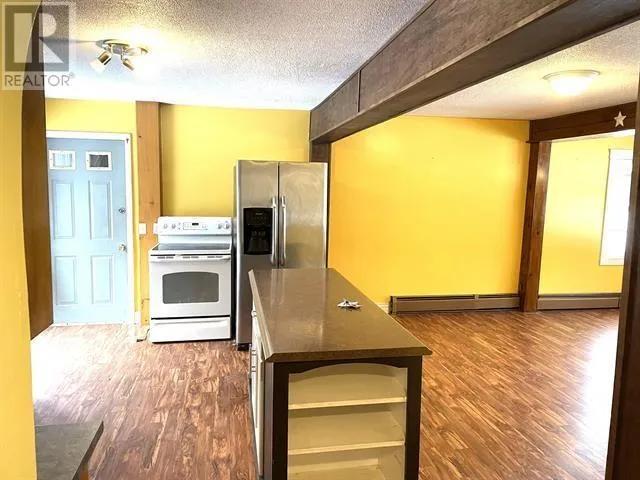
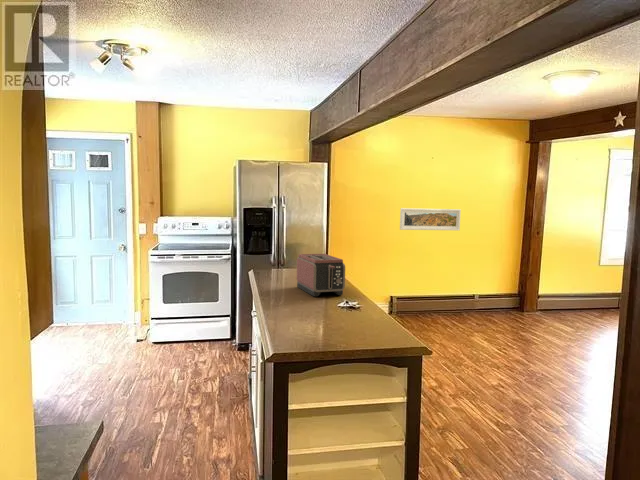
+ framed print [399,207,462,231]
+ toaster [296,253,346,298]
